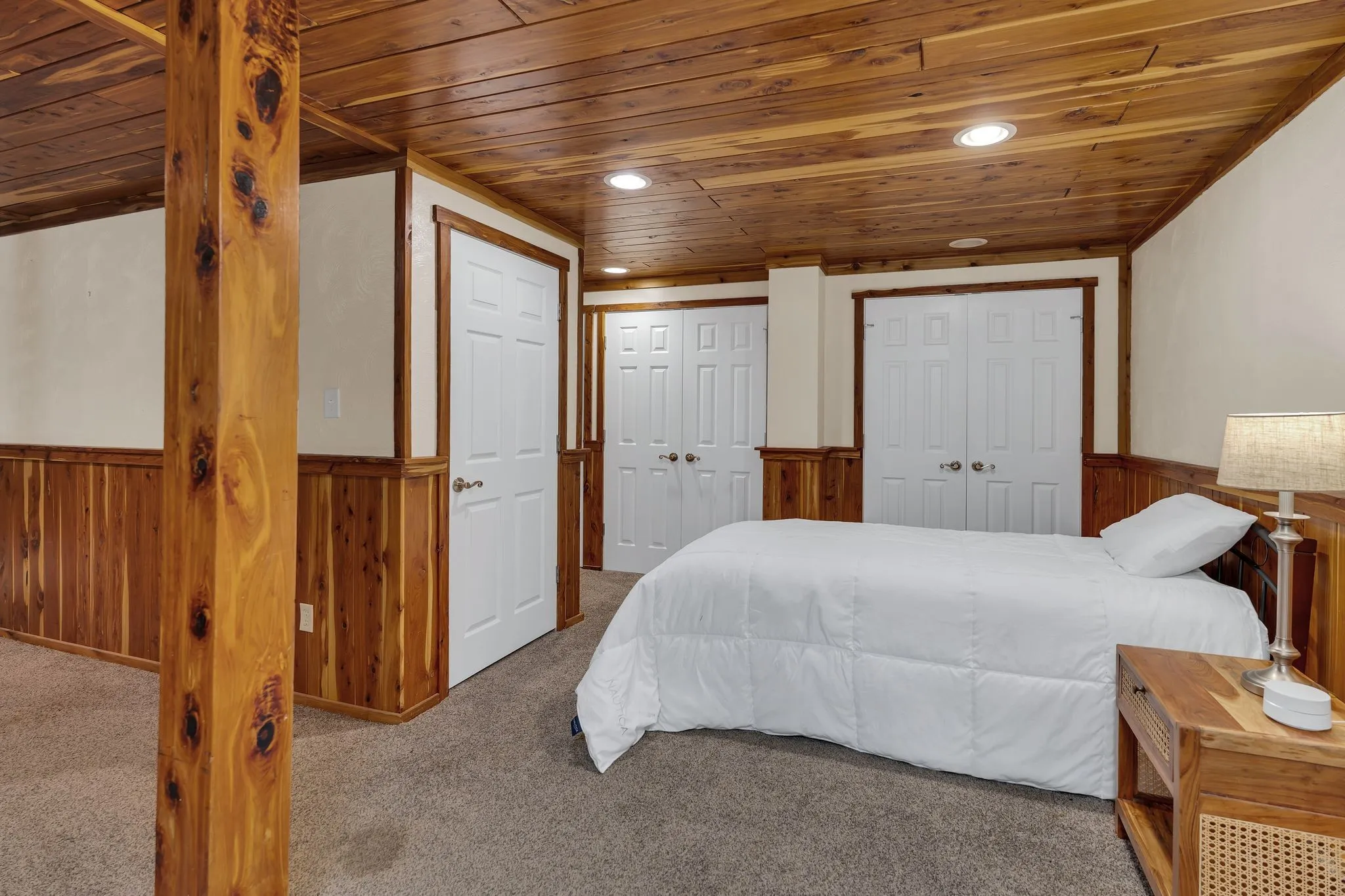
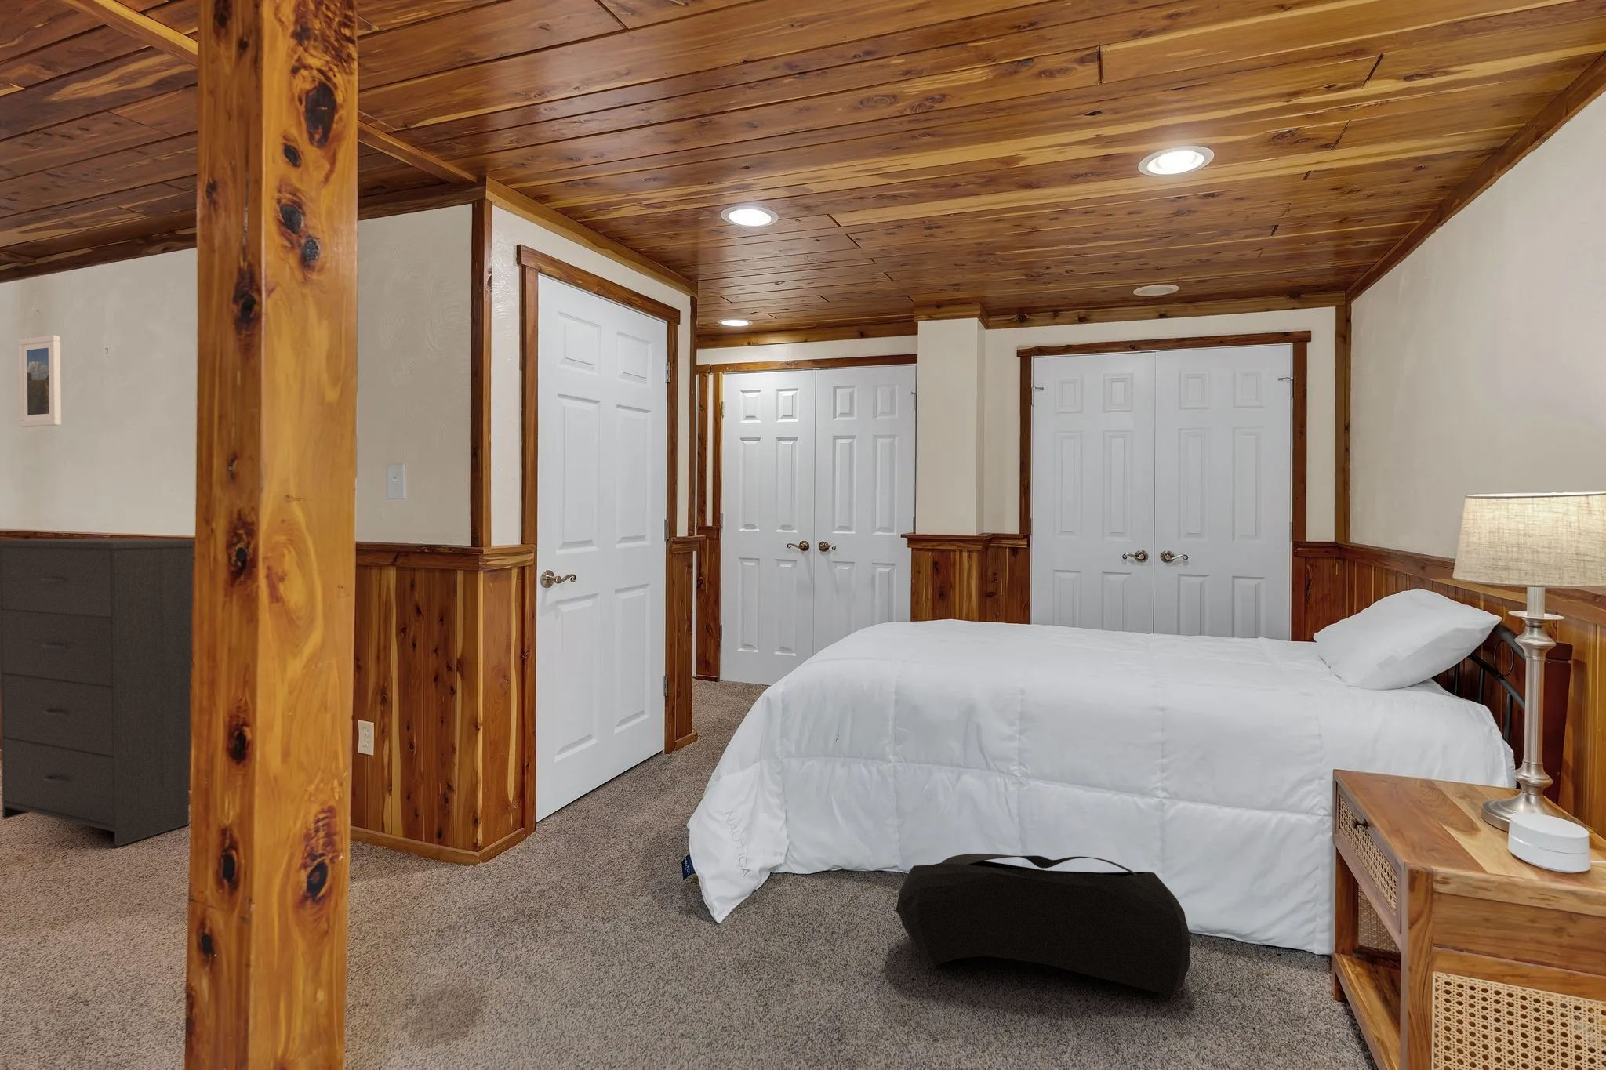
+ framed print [18,334,62,428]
+ bag [896,853,1192,996]
+ dresser [0,537,195,848]
